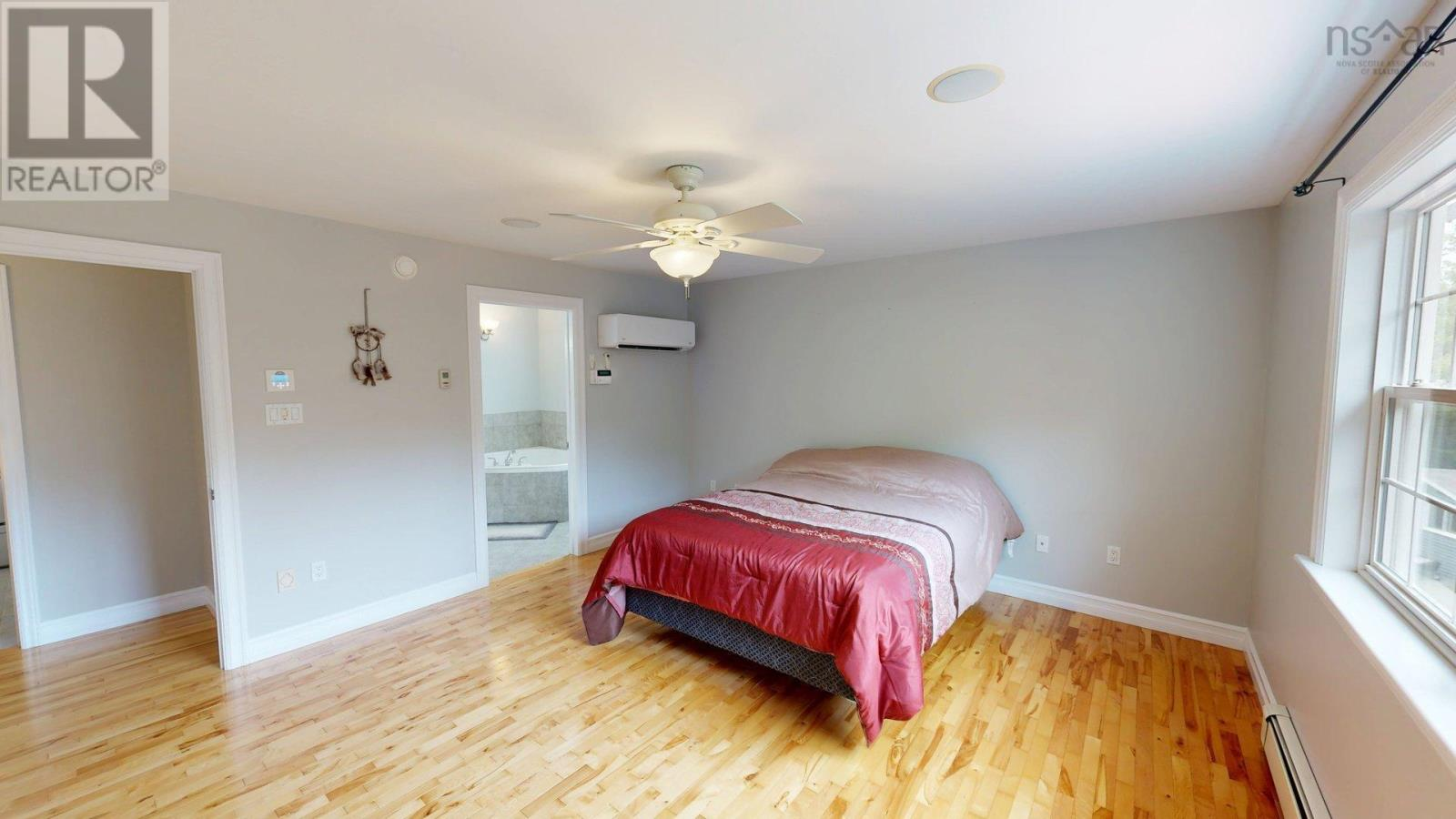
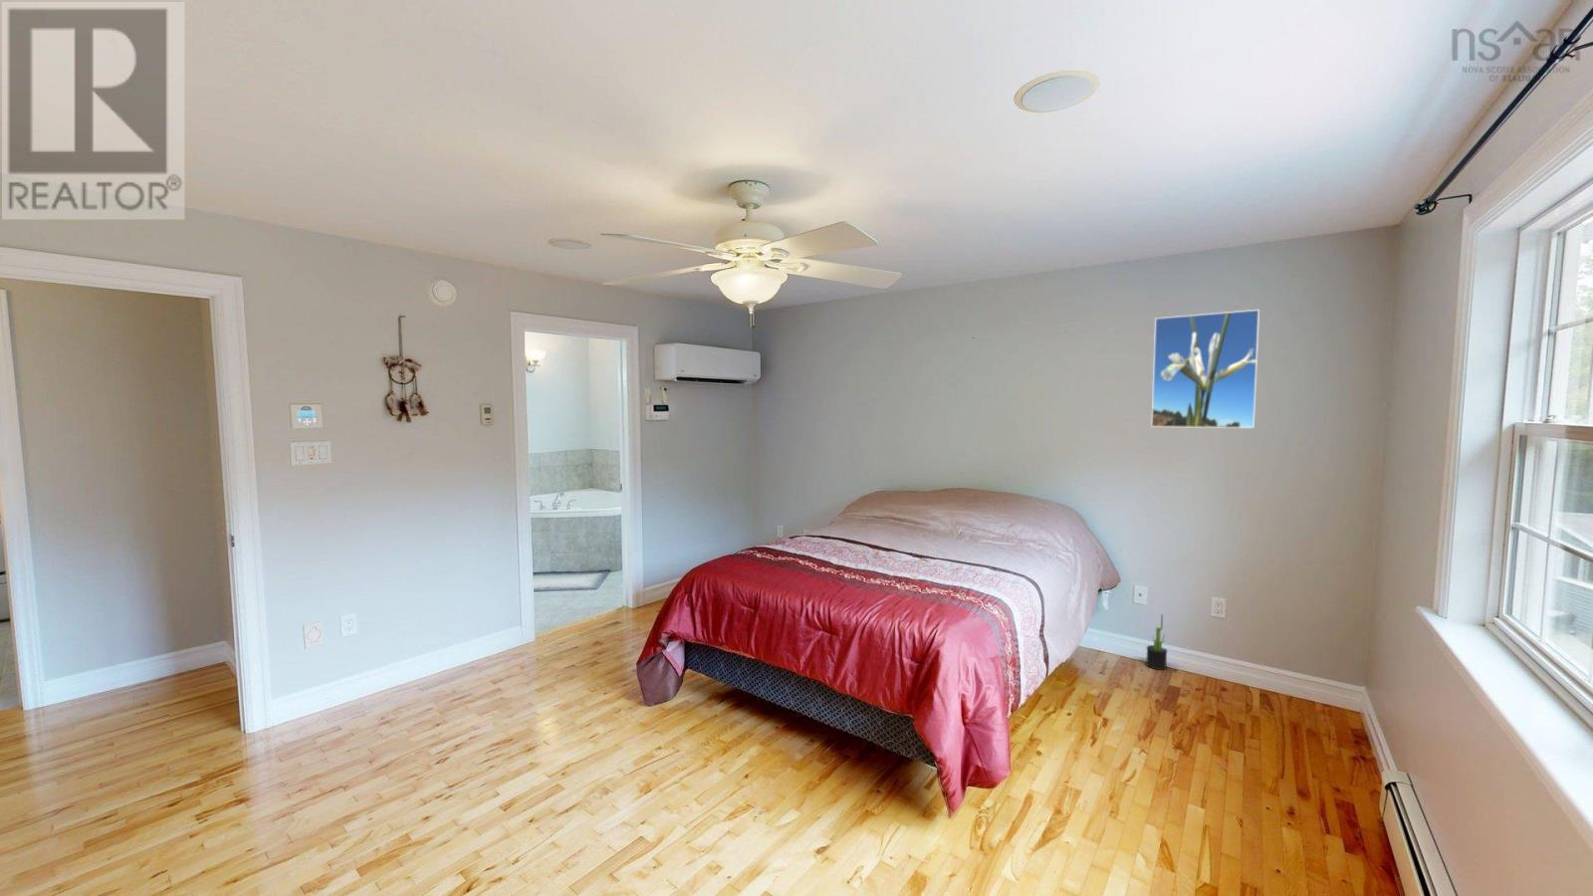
+ decorative plant [1144,614,1167,671]
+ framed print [1150,309,1260,429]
